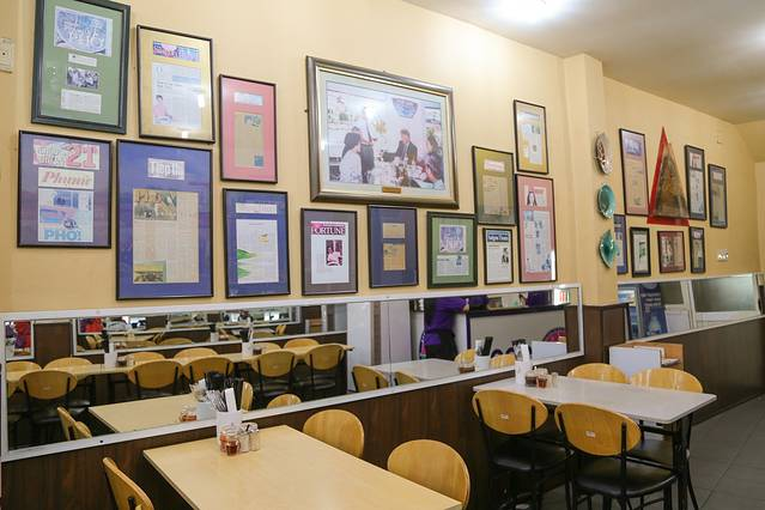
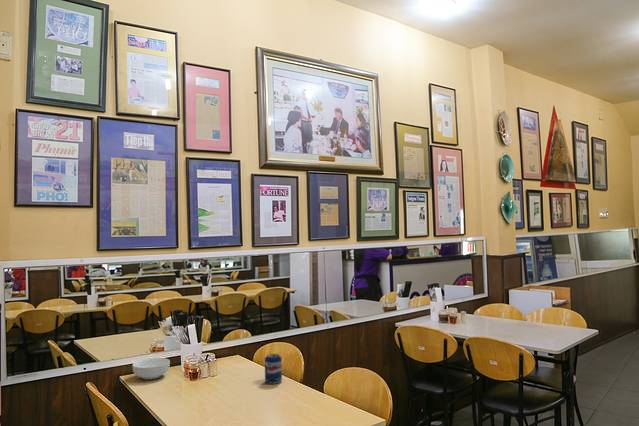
+ beverage can [264,353,283,385]
+ cereal bowl [131,357,171,380]
